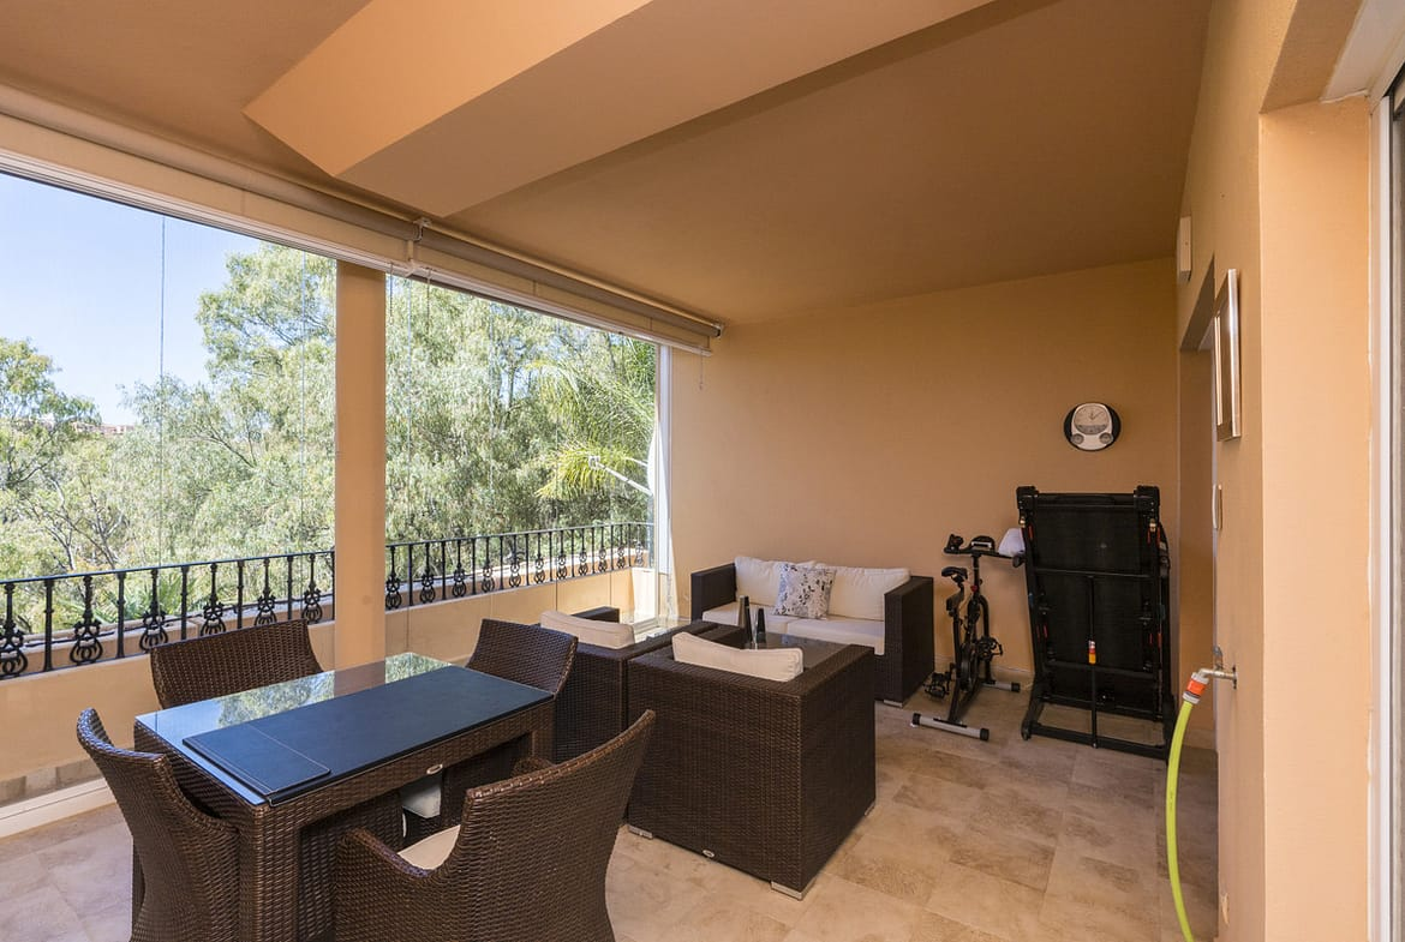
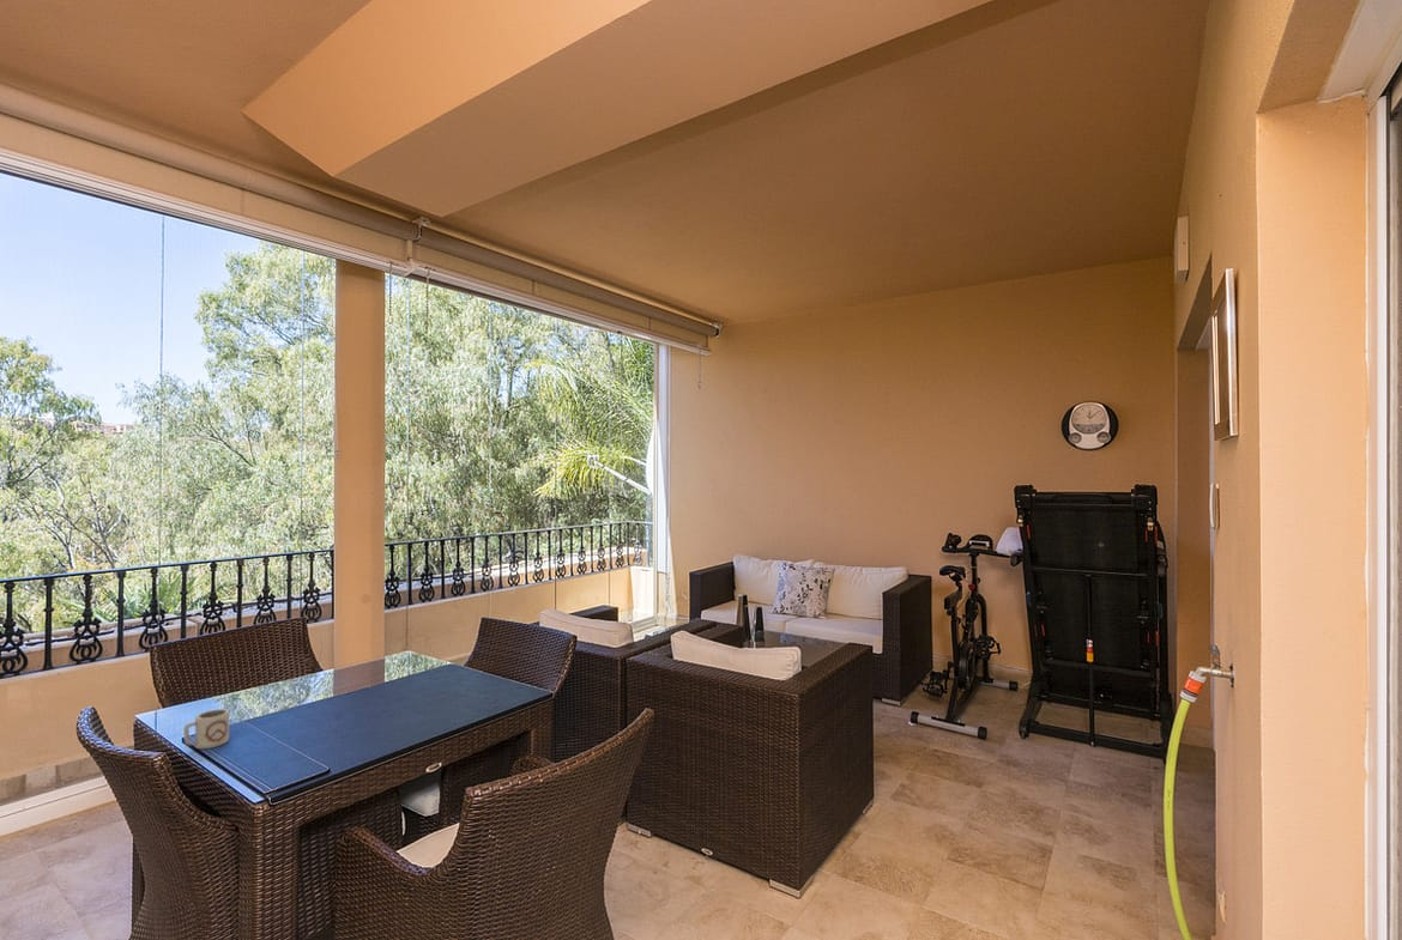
+ cup [182,708,230,750]
